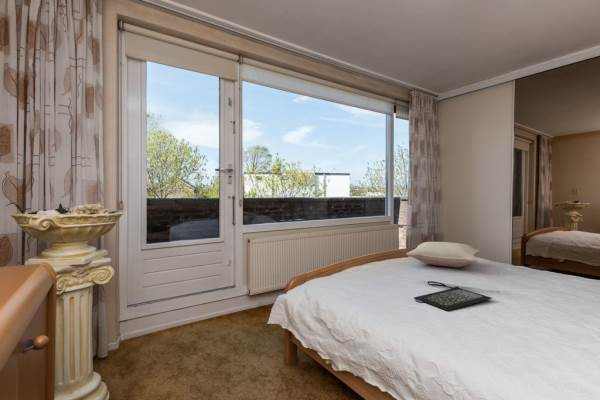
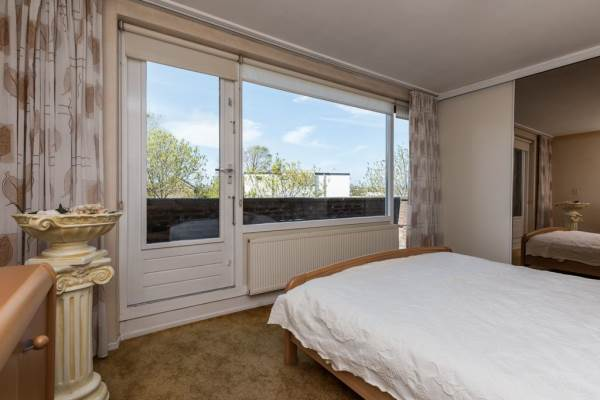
- pillow [405,241,481,268]
- clutch bag [413,280,493,312]
